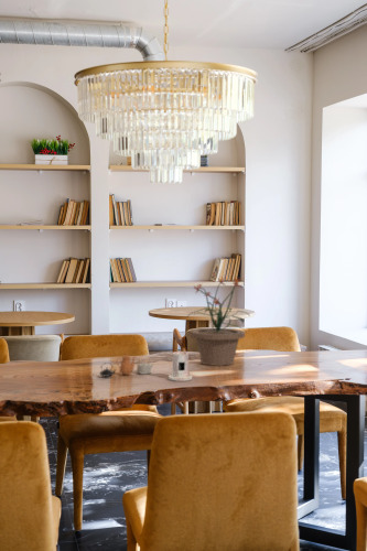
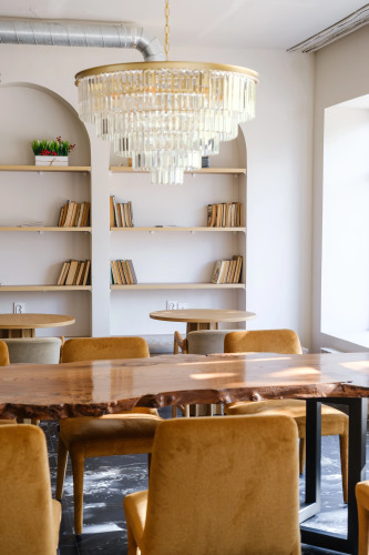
- teapot [98,352,154,378]
- potted plant [186,276,251,367]
- candle [168,348,193,382]
